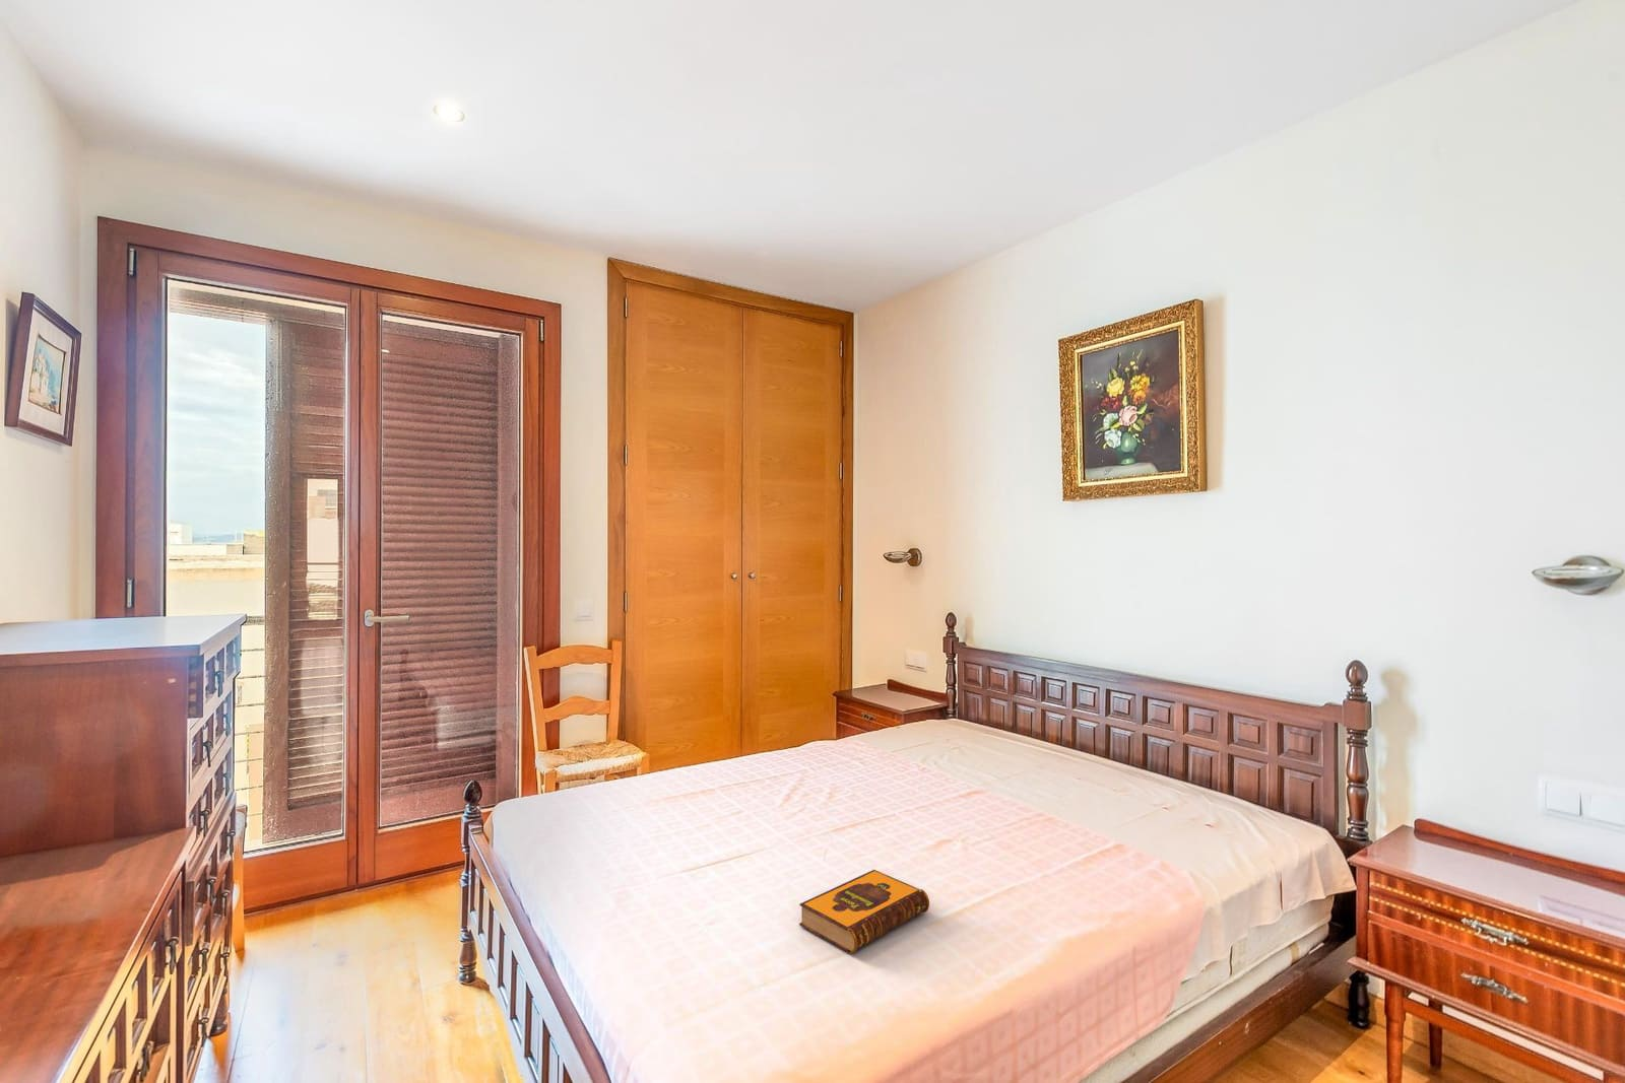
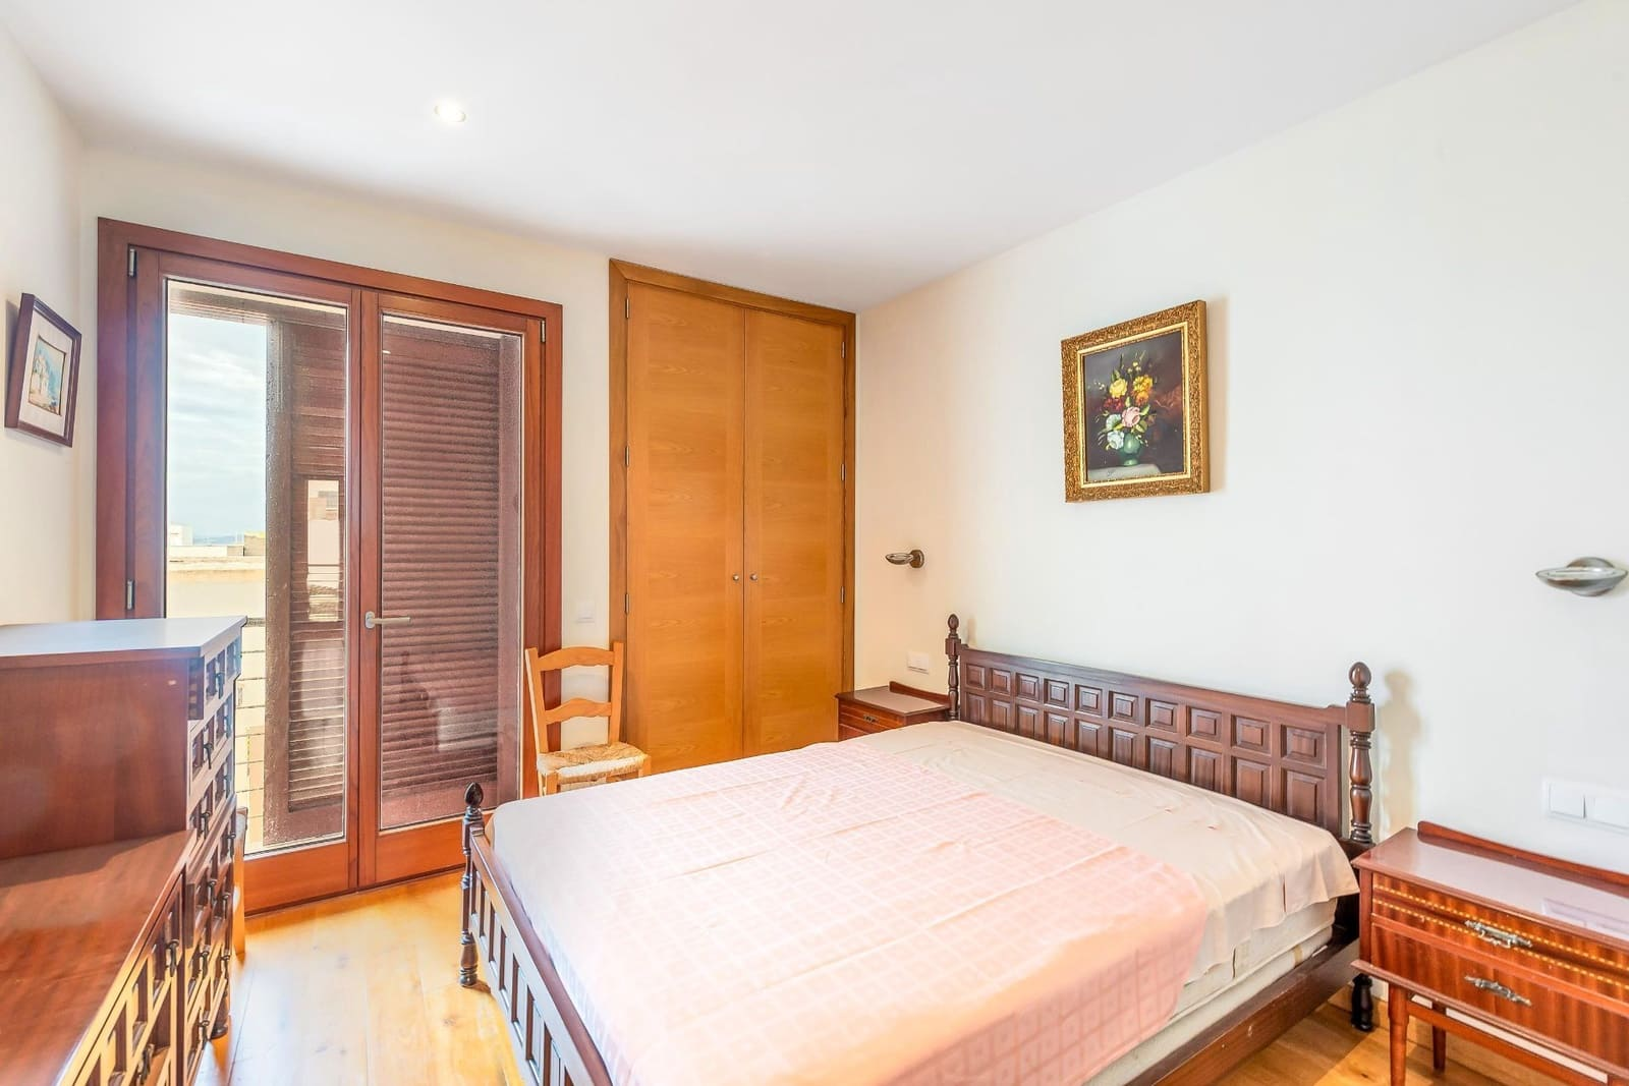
- hardback book [798,869,930,954]
